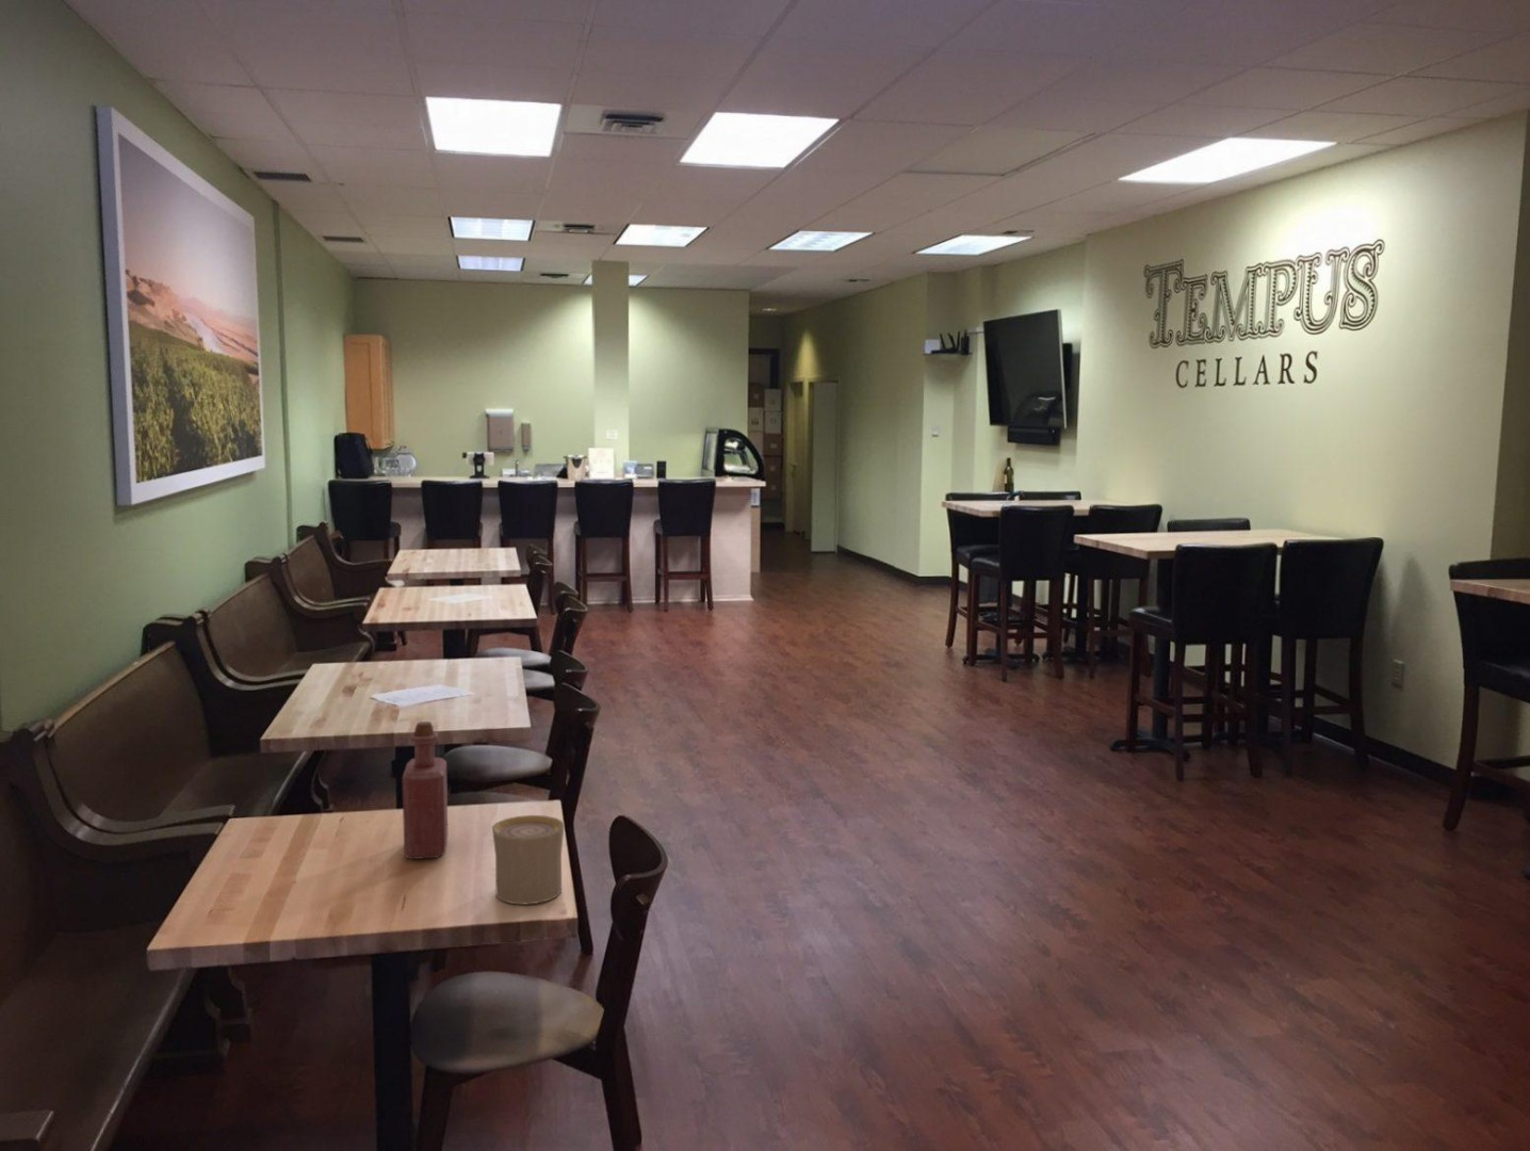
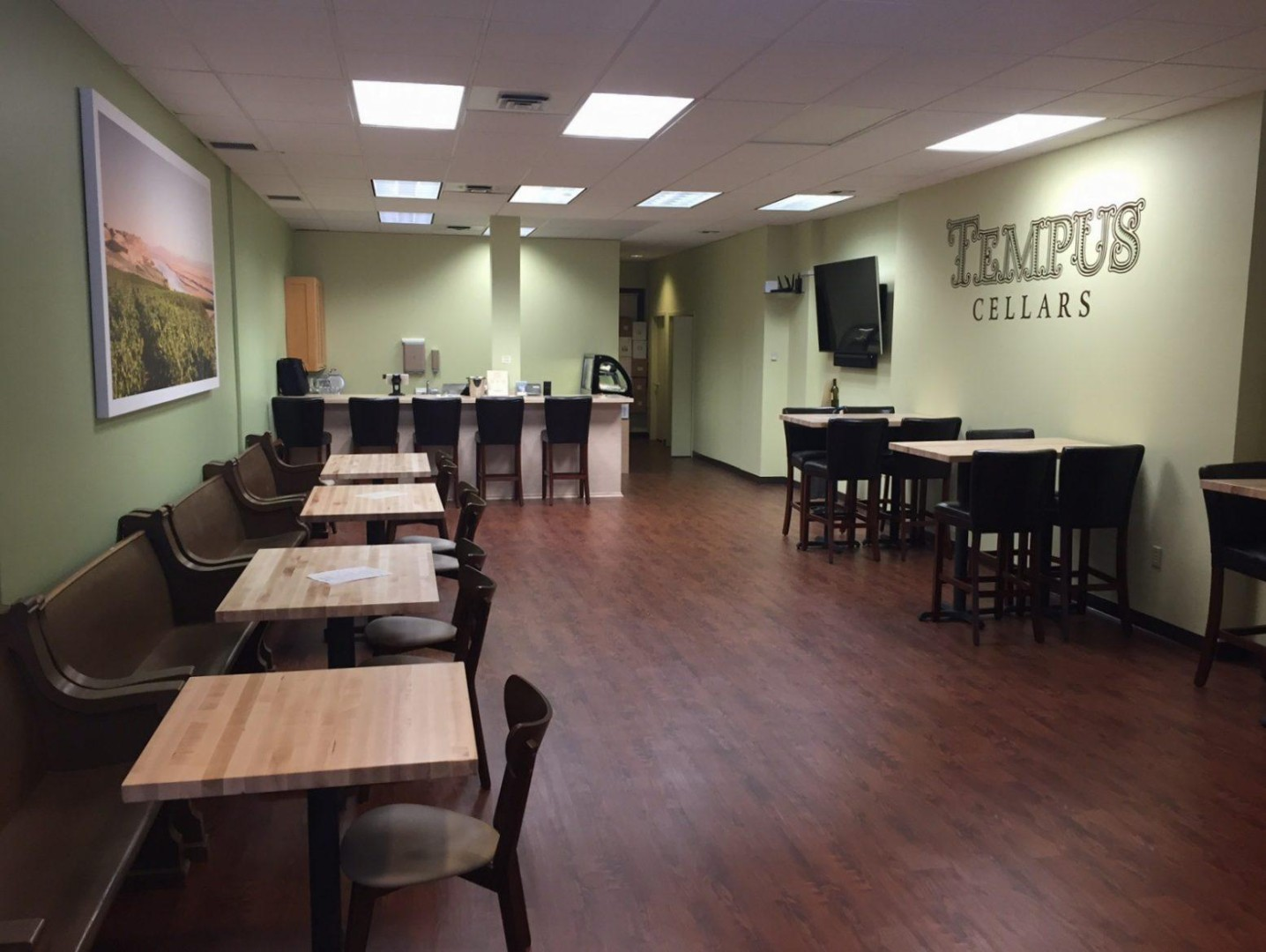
- bottle [400,721,448,860]
- cup [491,814,564,904]
